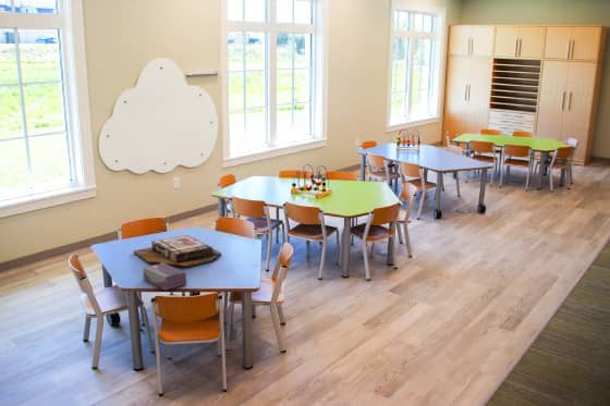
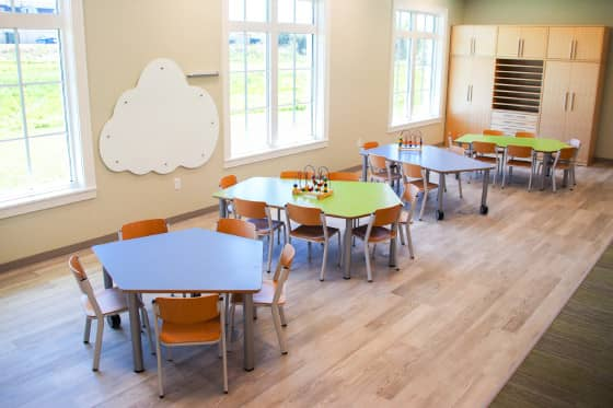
- tissue box [142,263,187,292]
- board game [133,234,222,268]
